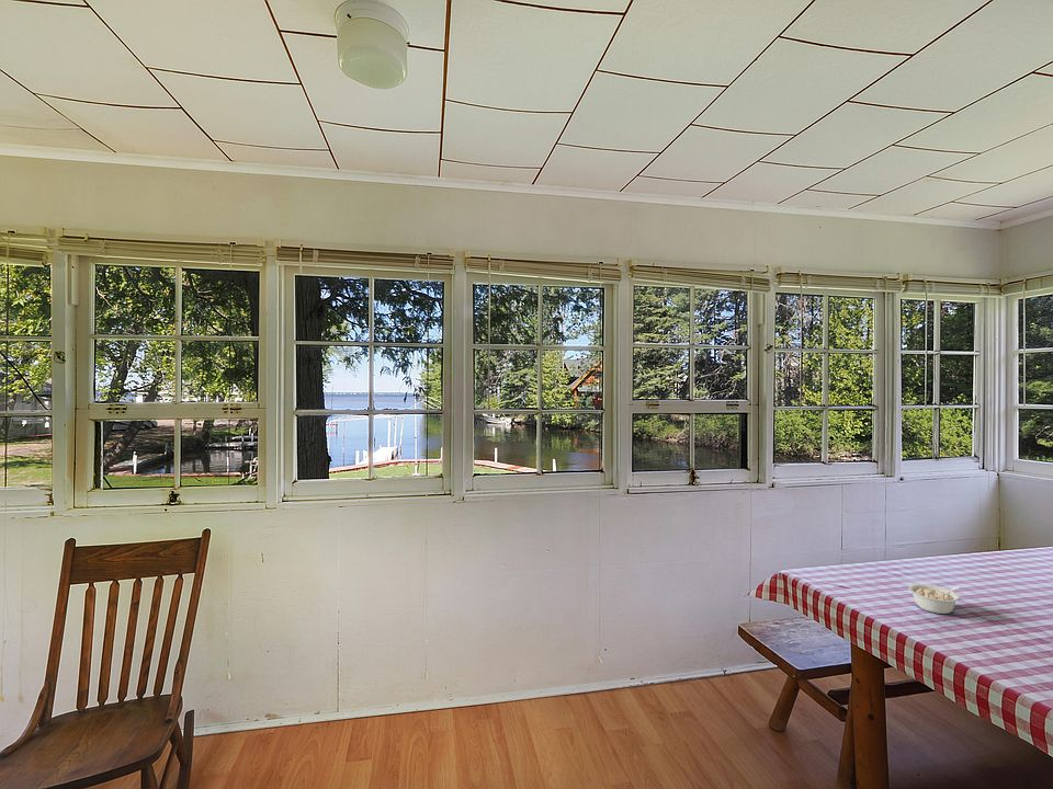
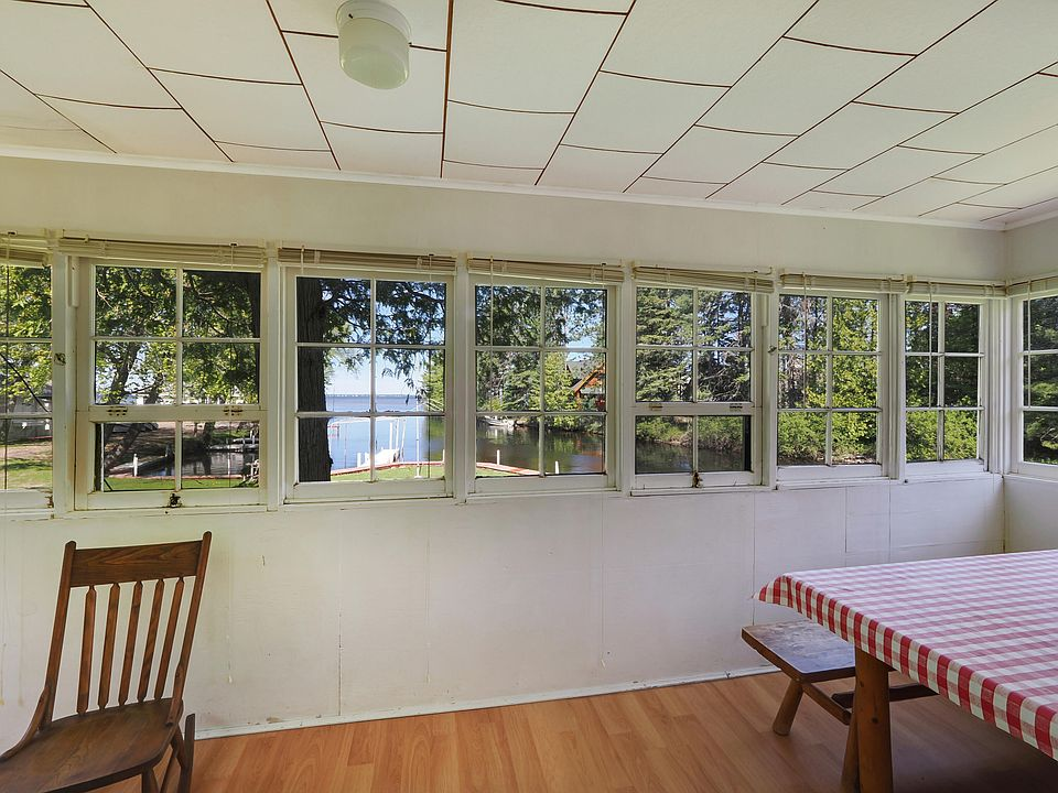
- legume [907,583,961,615]
